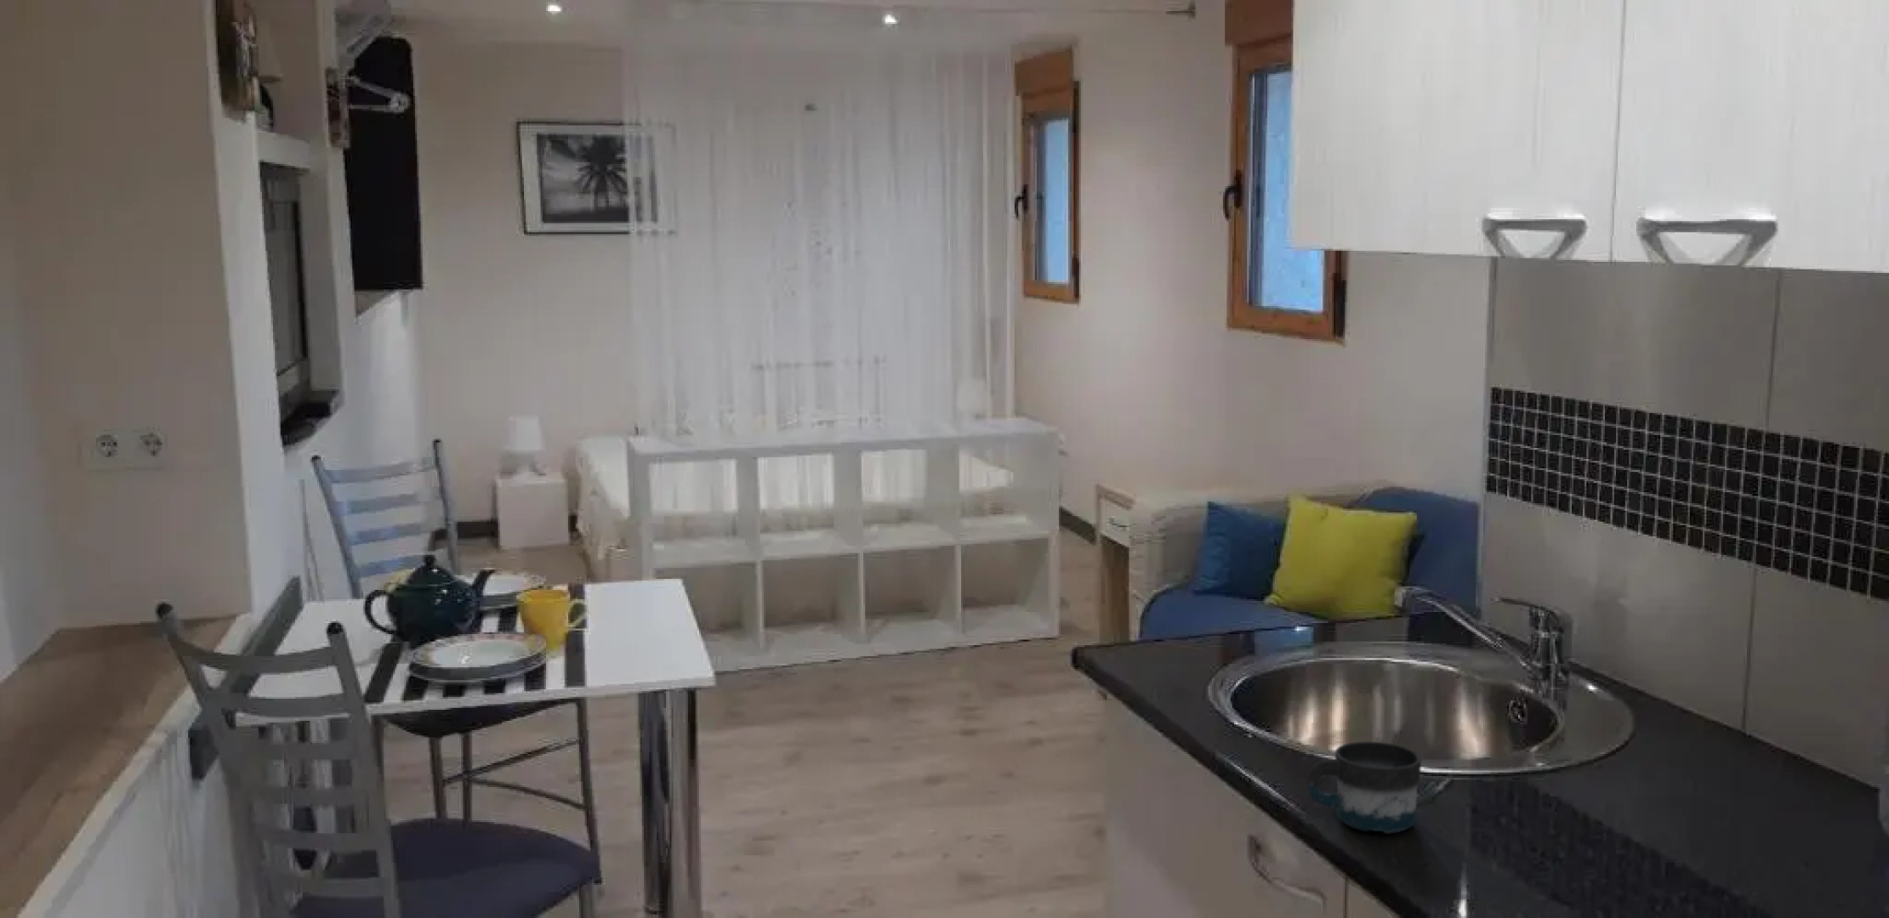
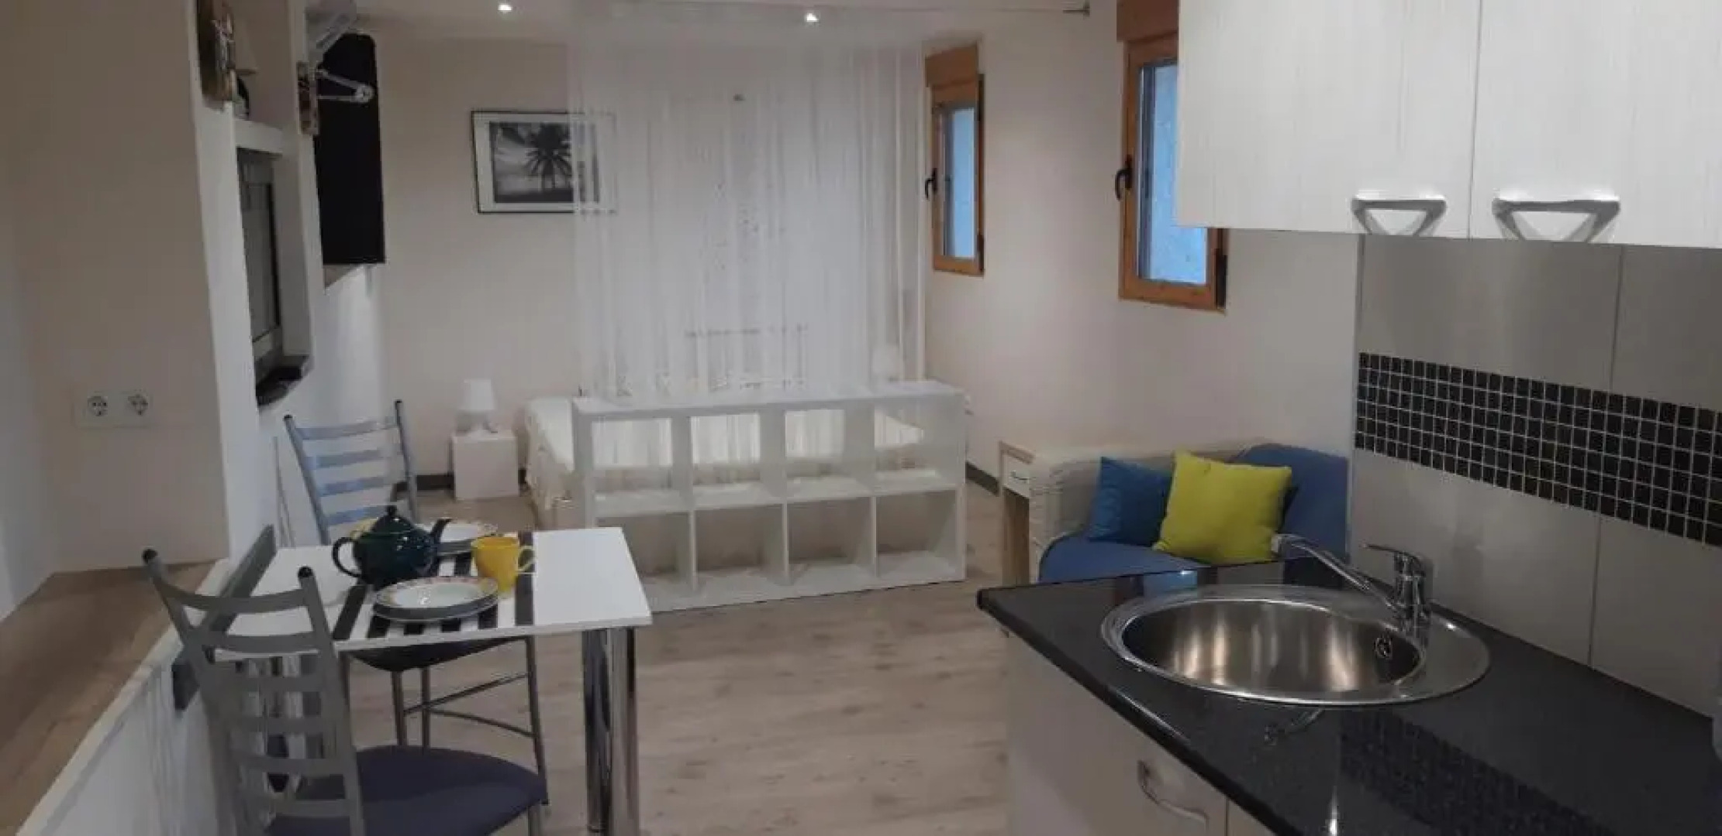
- mug [1306,741,1422,834]
